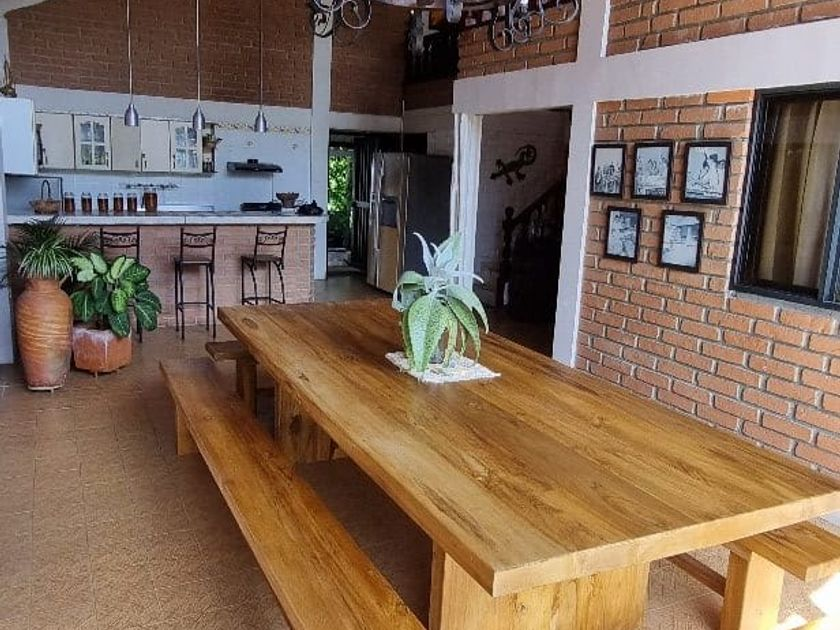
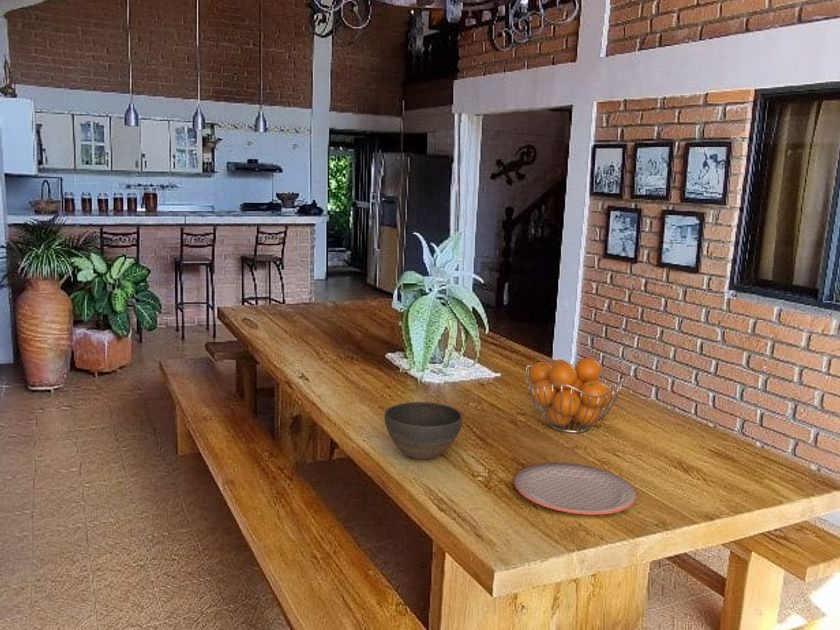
+ plate [513,462,638,516]
+ bowl [384,401,463,460]
+ fruit basket [524,357,624,434]
